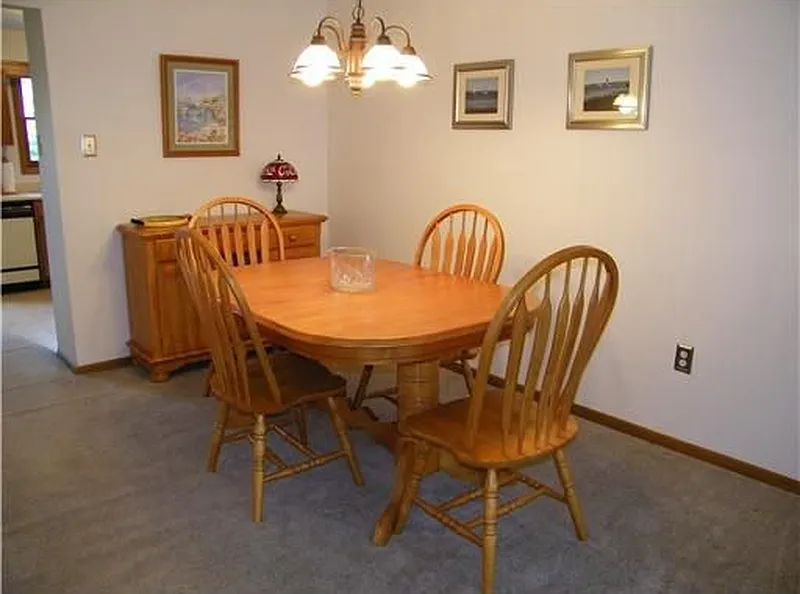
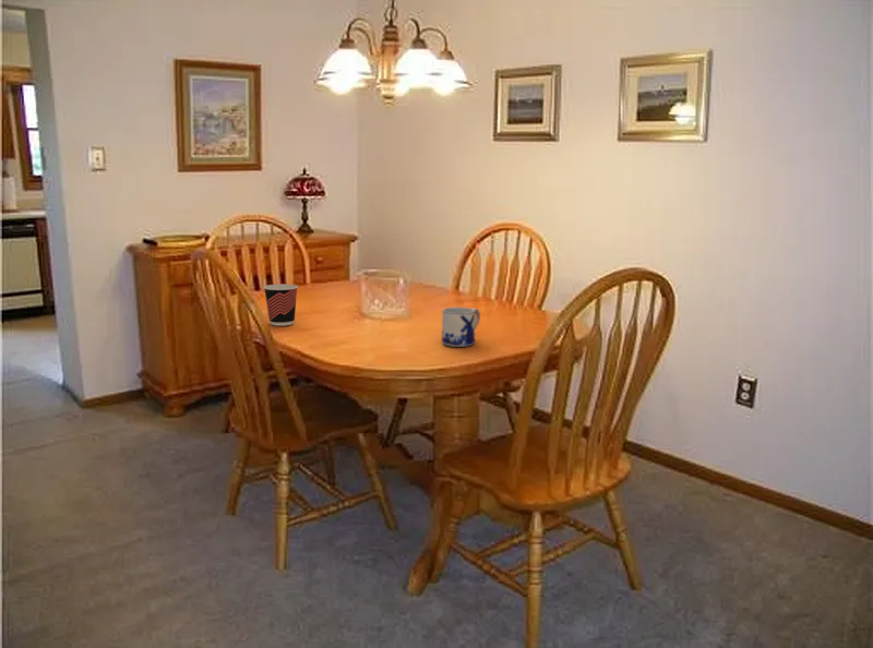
+ mug [441,307,481,348]
+ cup [263,283,299,326]
